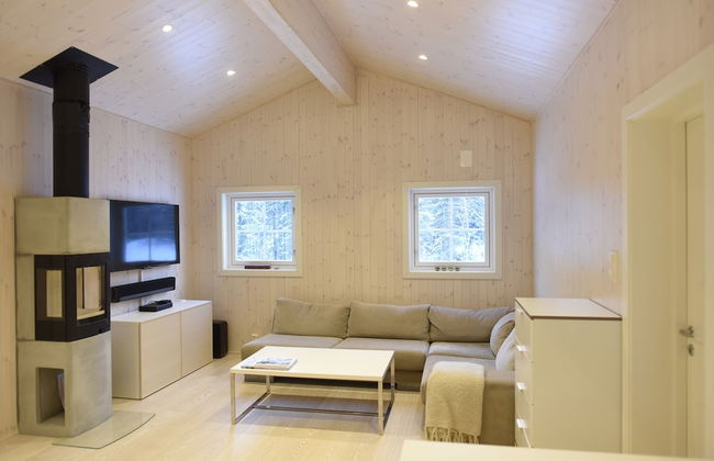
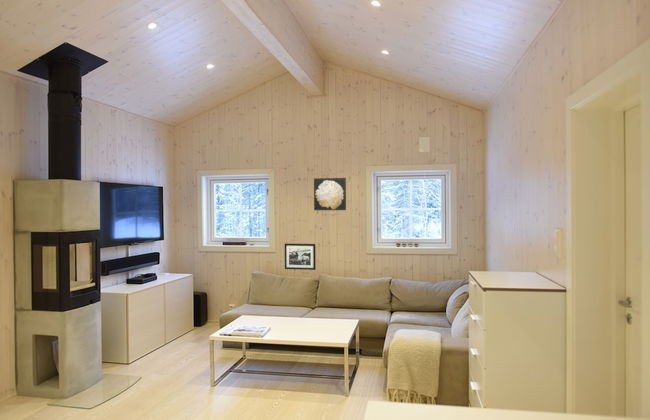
+ picture frame [284,243,317,271]
+ wall art [313,177,347,211]
